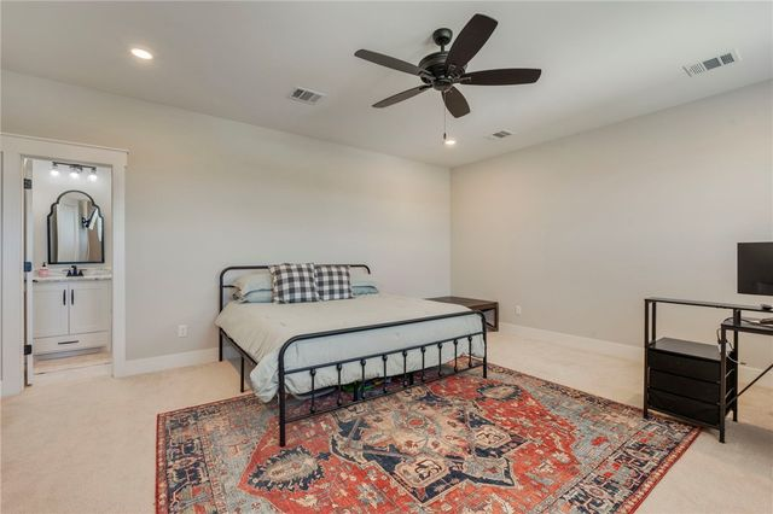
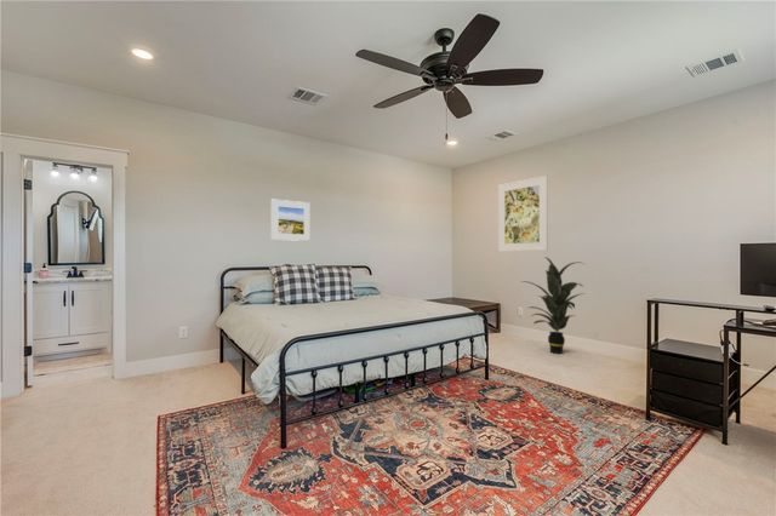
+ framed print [497,174,549,252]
+ indoor plant [521,256,588,355]
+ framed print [270,199,312,242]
